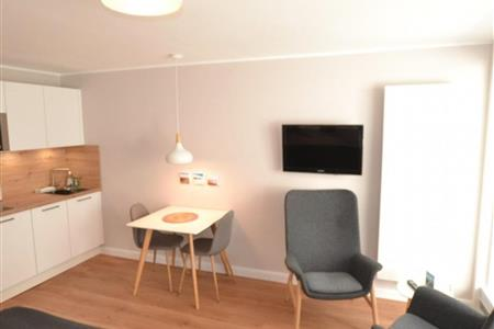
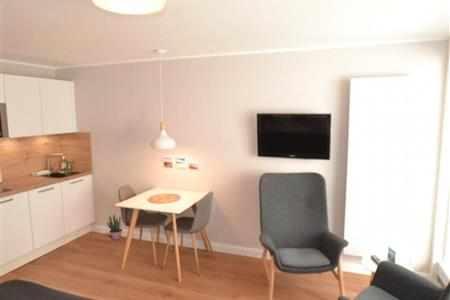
+ potted plant [105,213,123,241]
